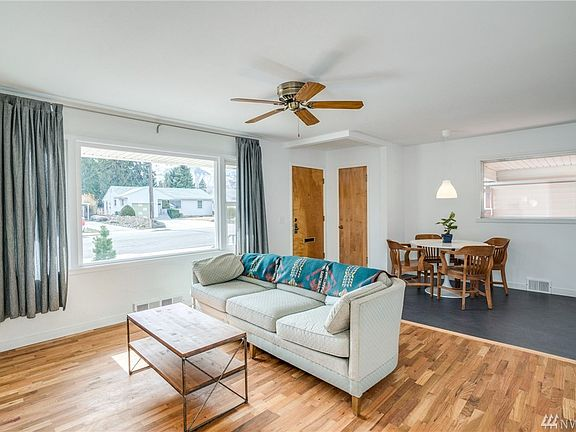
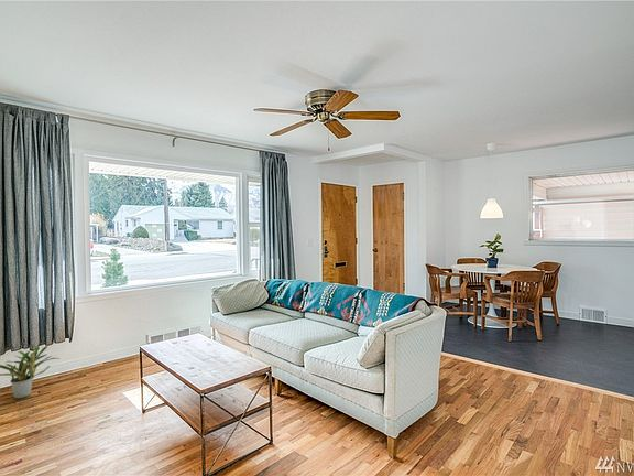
+ potted plant [0,344,61,400]
